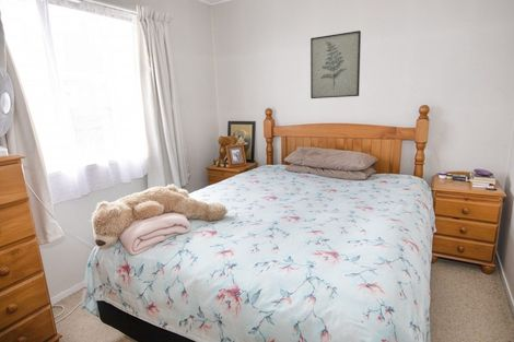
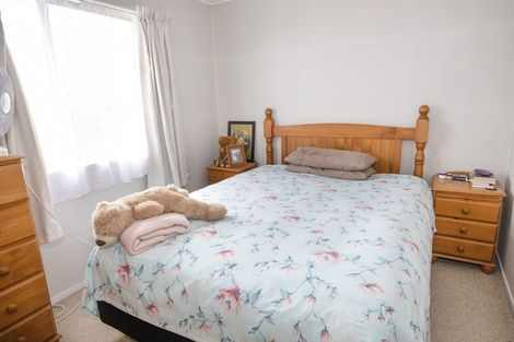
- wall art [309,30,362,99]
